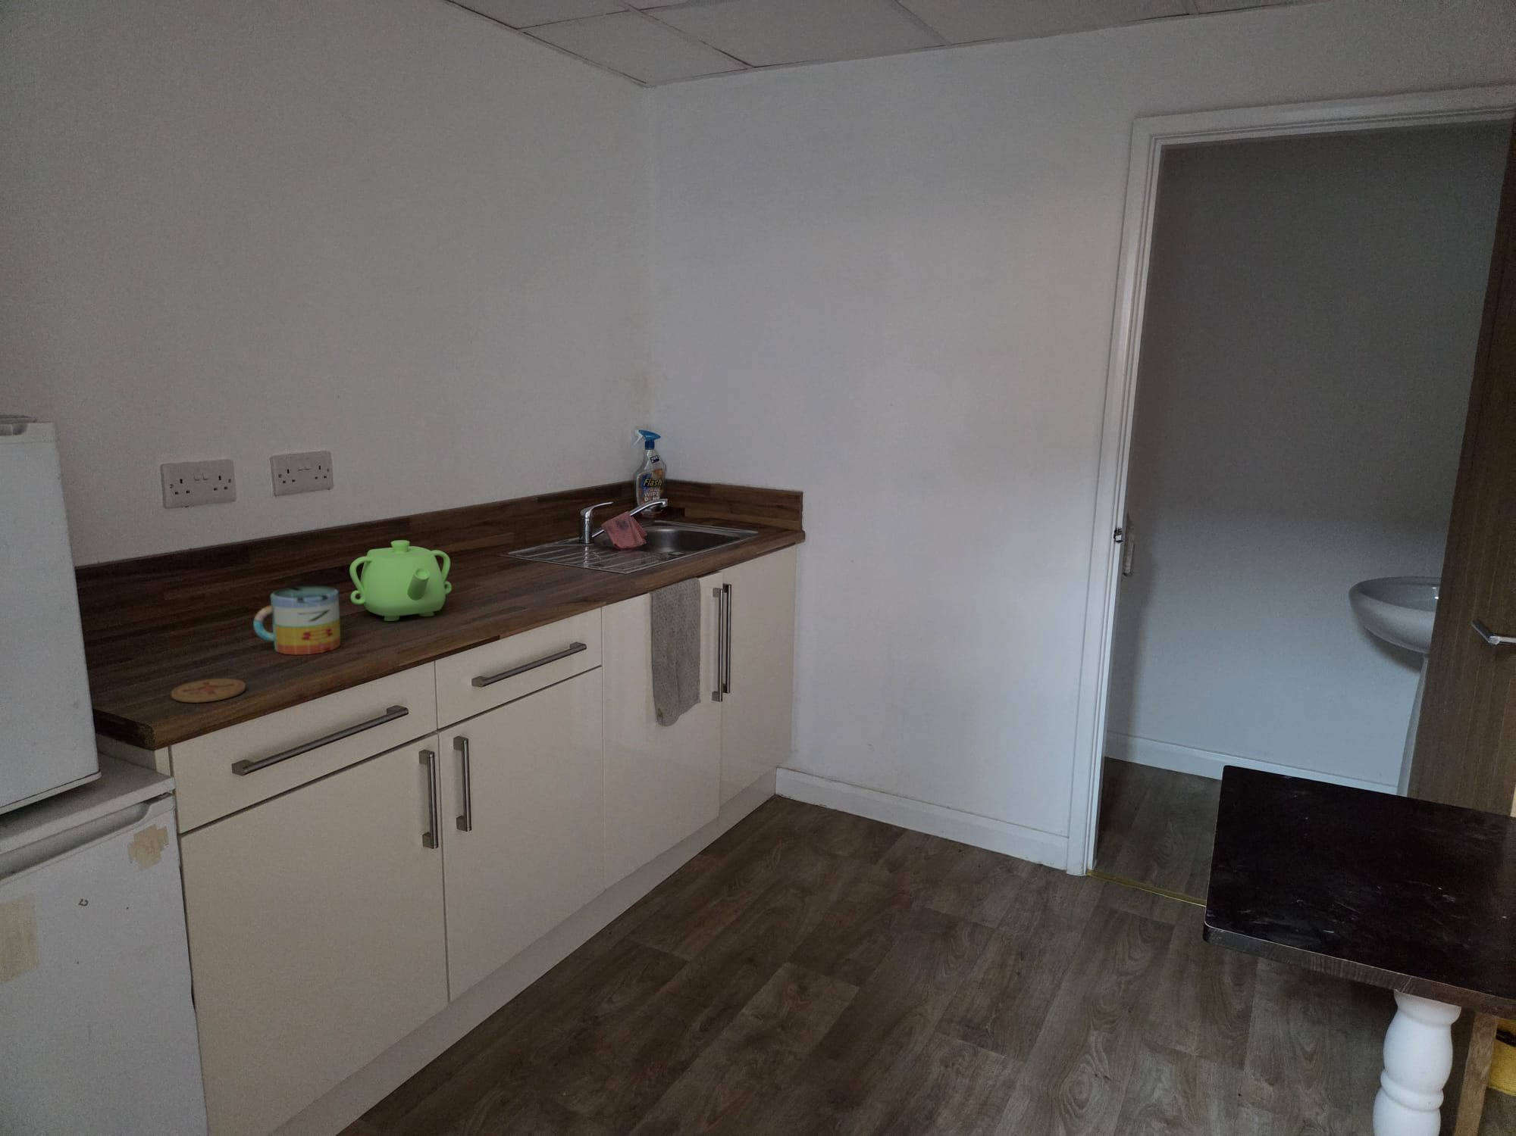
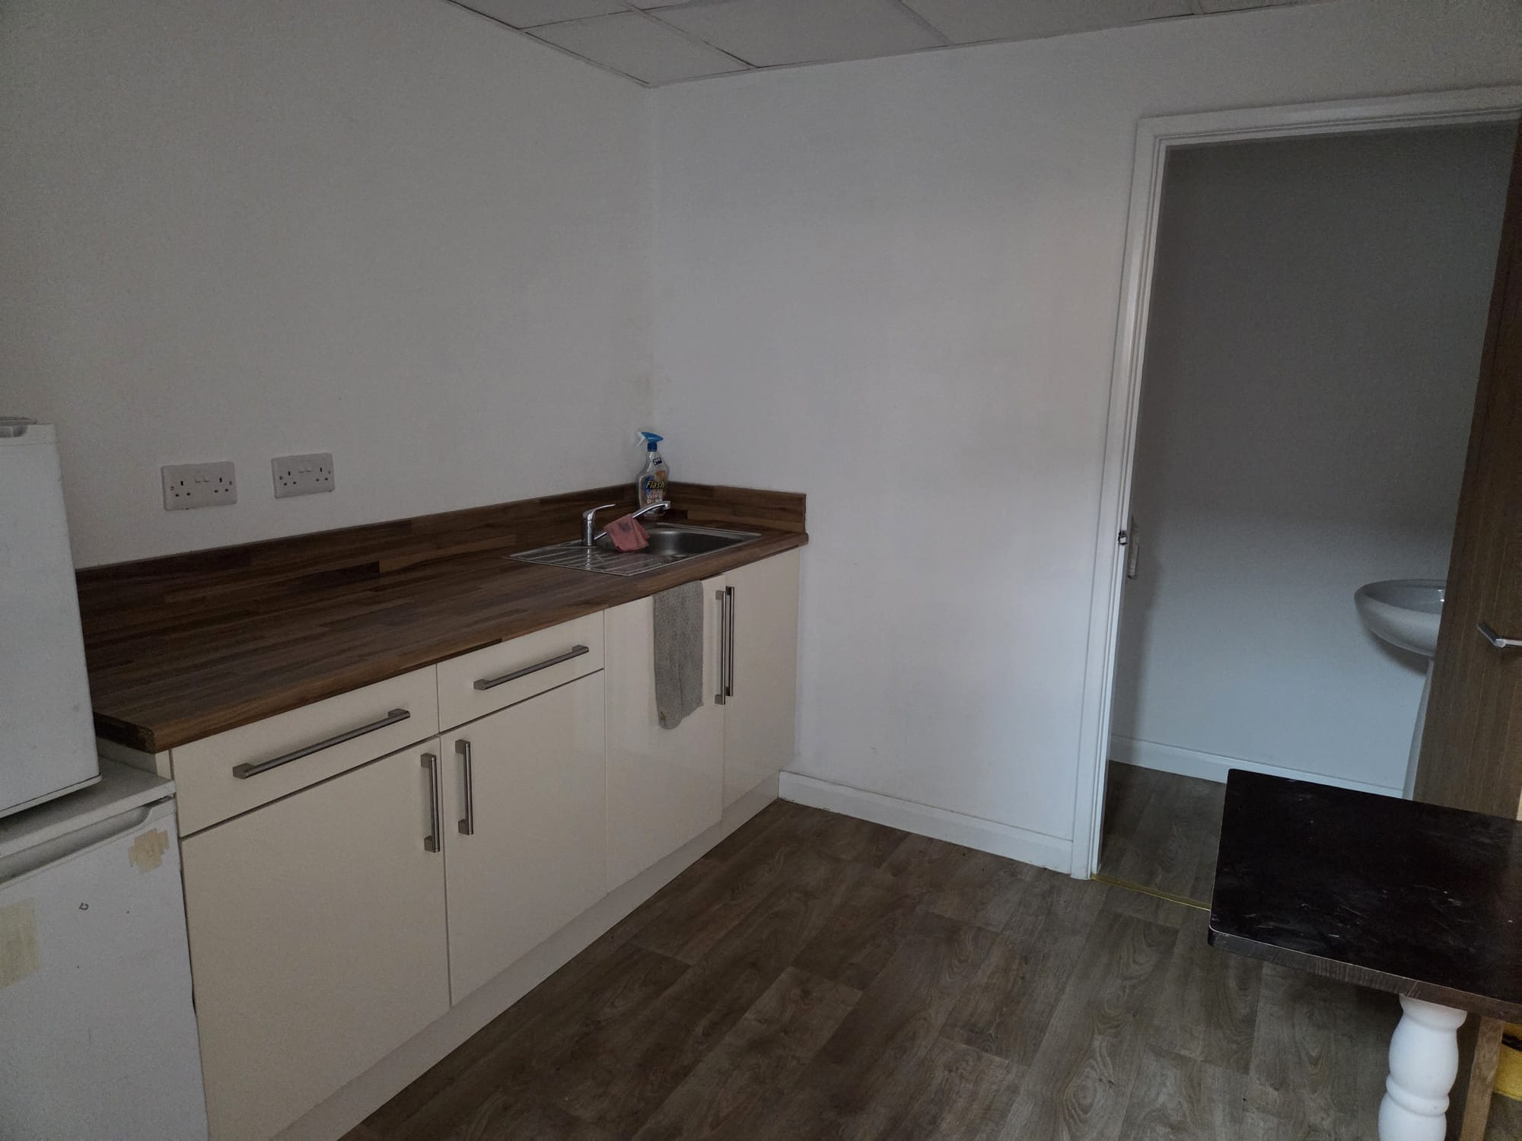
- mug [252,586,341,655]
- coaster [171,678,246,704]
- teapot [349,539,452,622]
